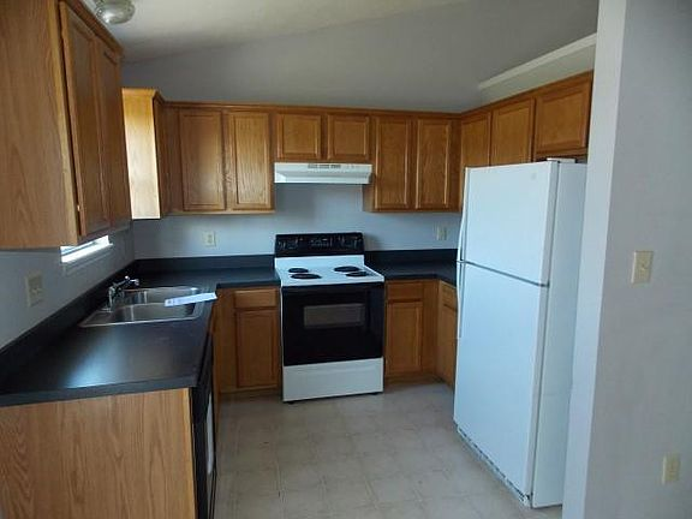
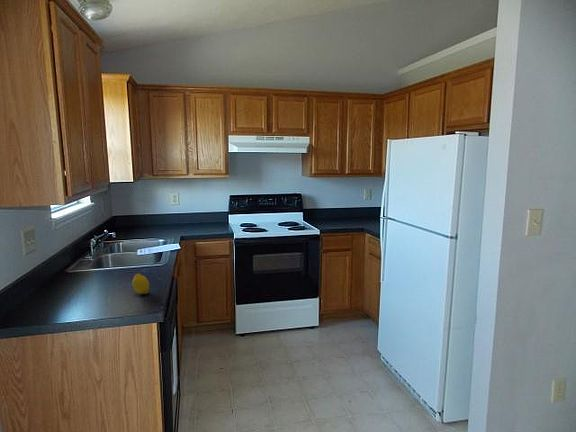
+ fruit [131,273,150,295]
